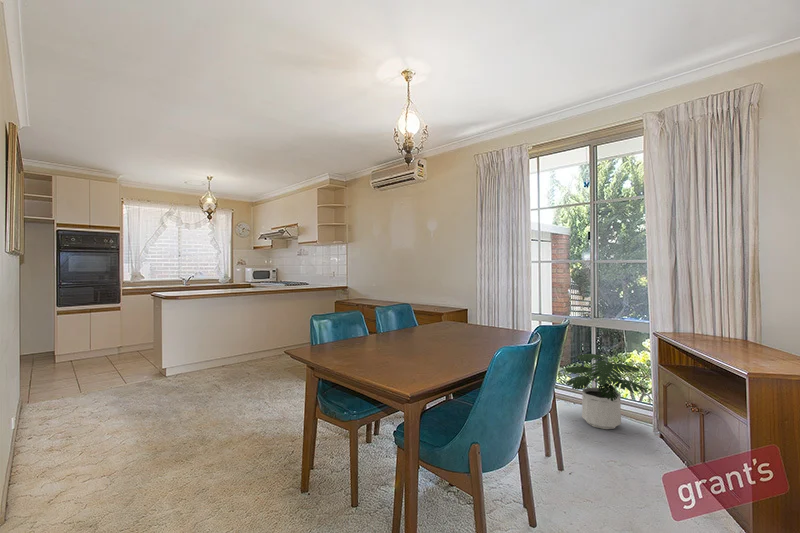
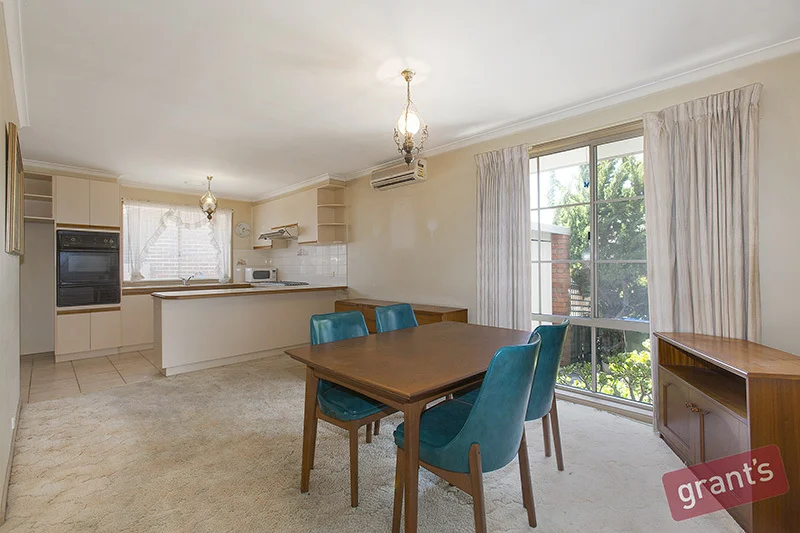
- potted plant [564,353,649,430]
